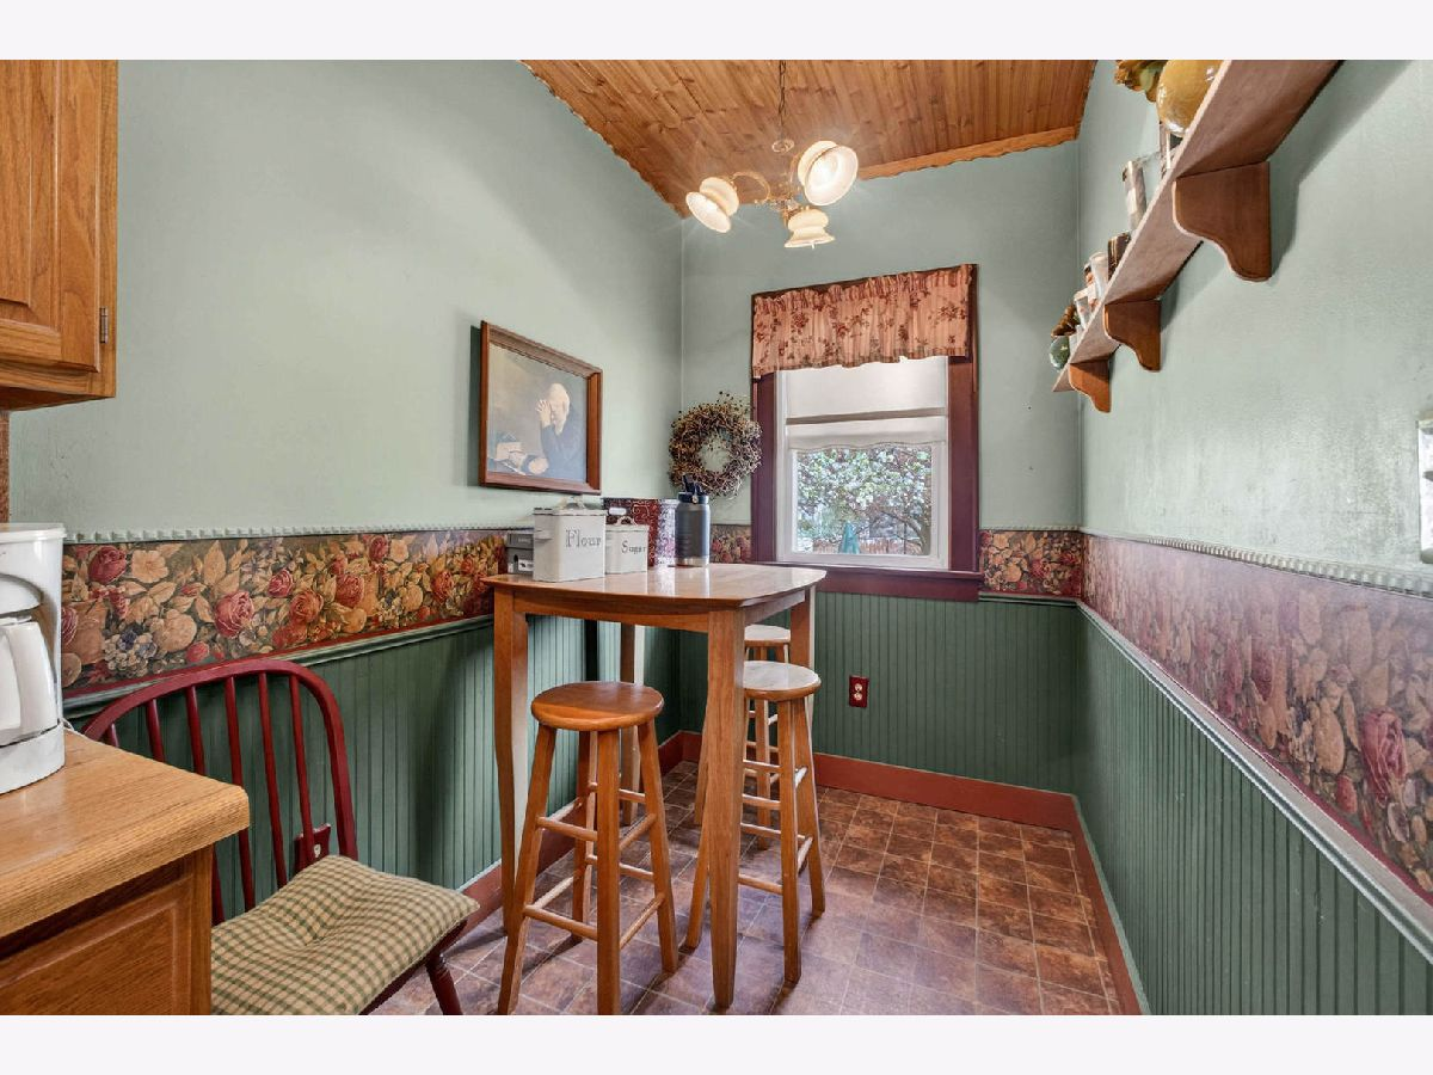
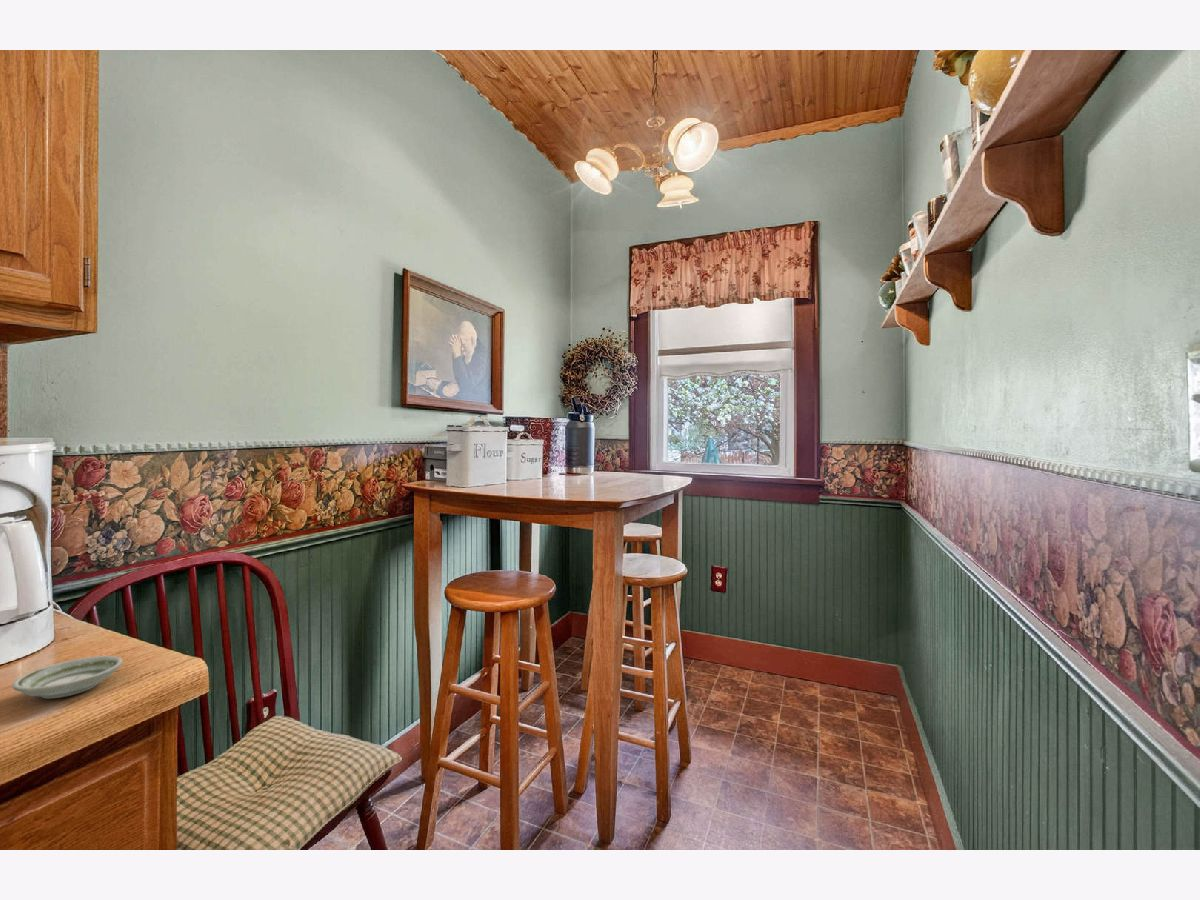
+ saucer [11,655,124,700]
